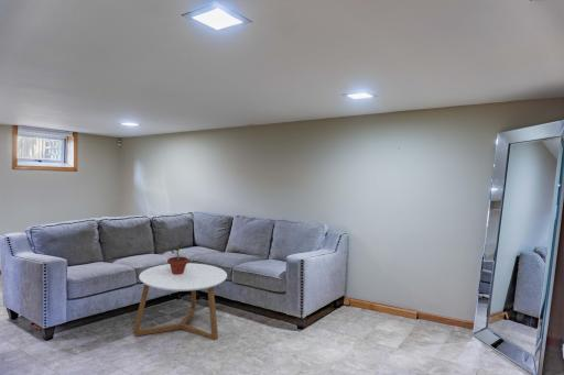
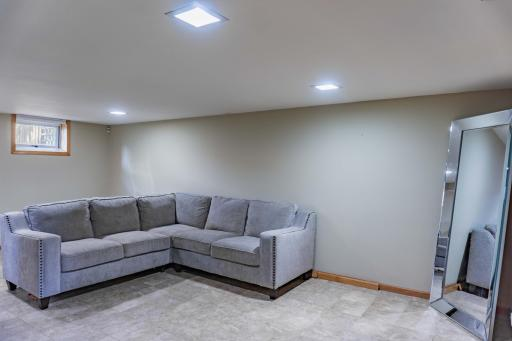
- coffee table [132,262,228,341]
- potted plant [166,241,189,275]
